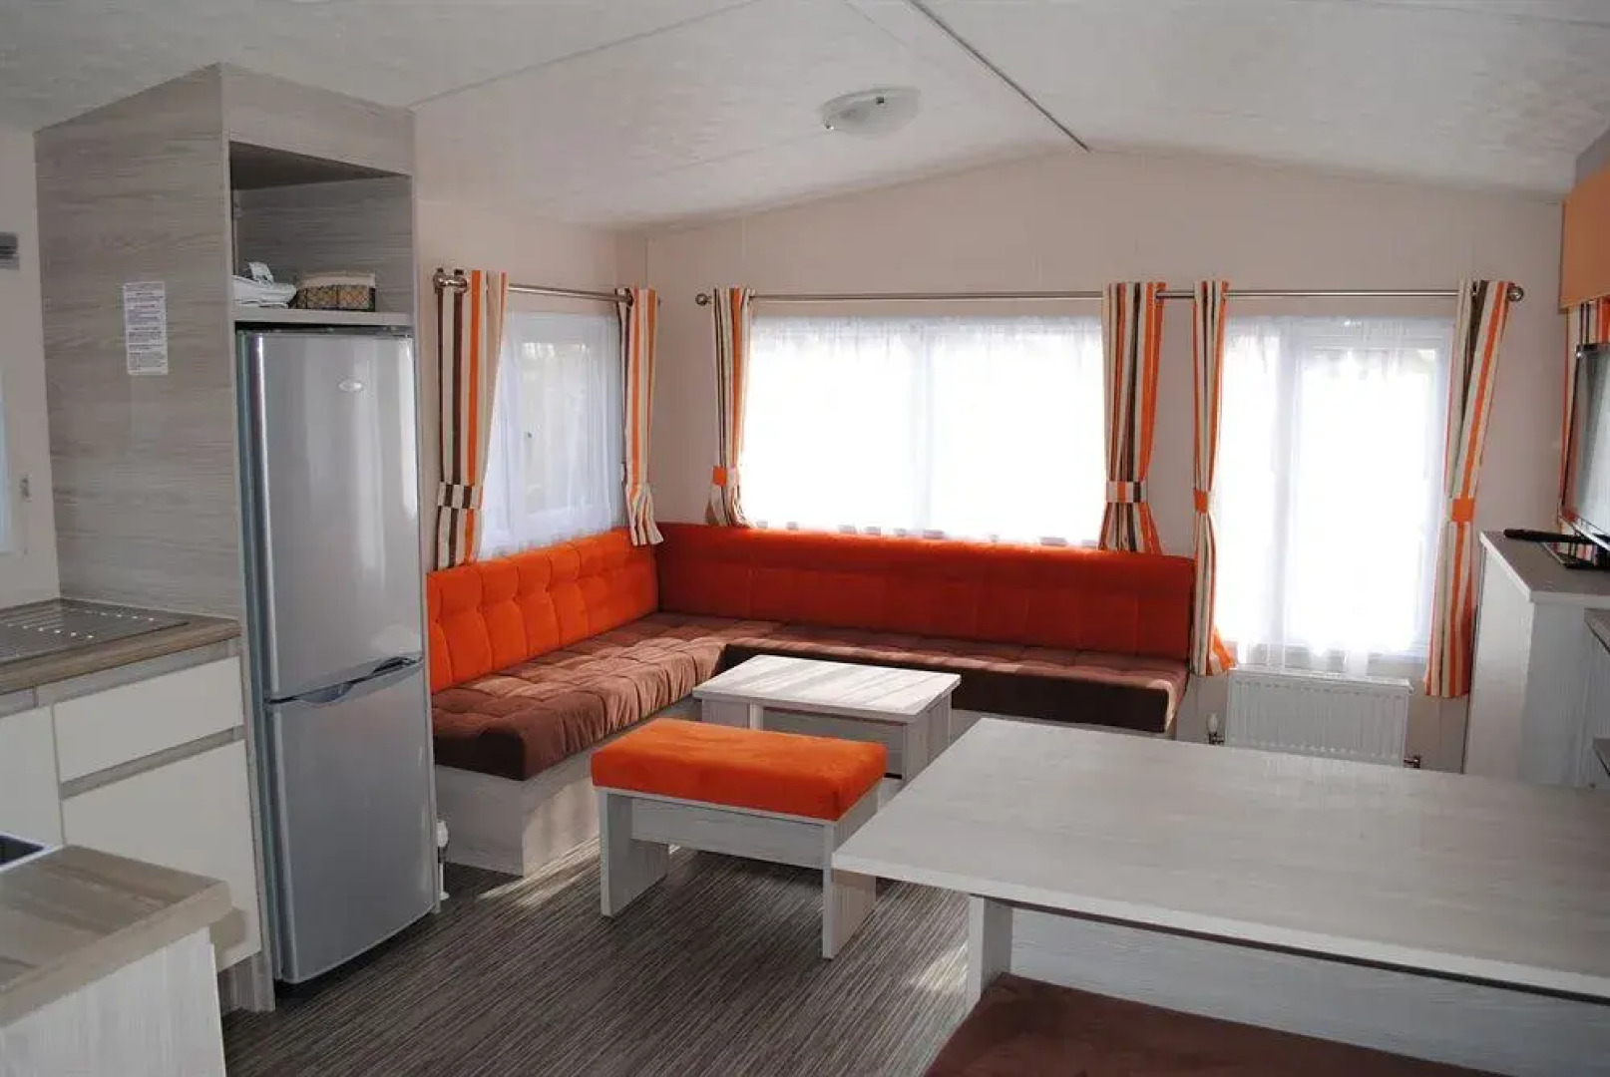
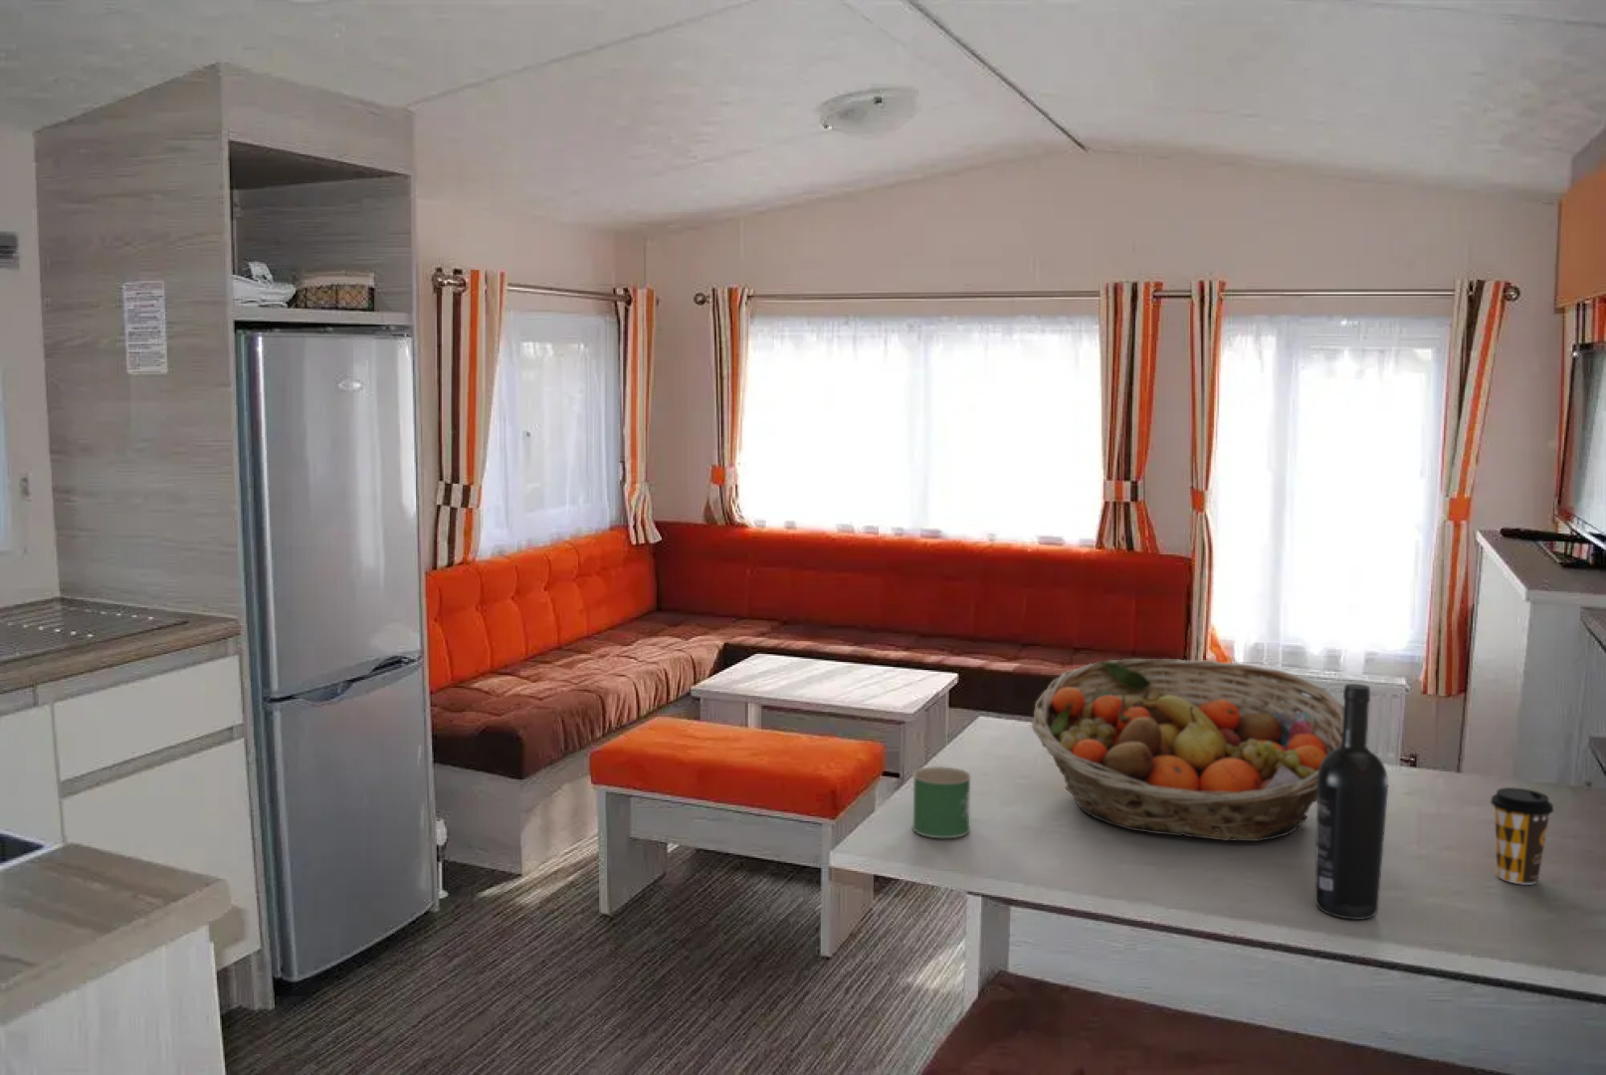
+ wine bottle [1315,683,1389,920]
+ coffee cup [1490,786,1554,885]
+ mug [912,765,973,839]
+ fruit basket [1030,657,1345,842]
